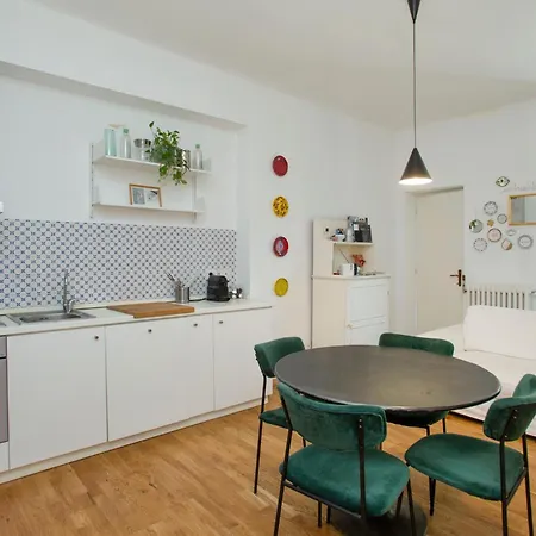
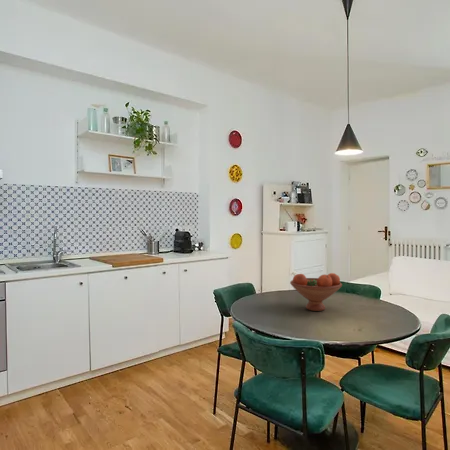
+ fruit bowl [289,272,343,312]
